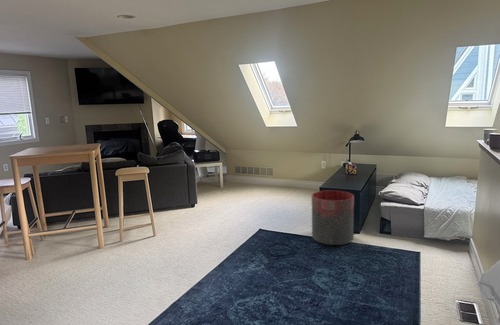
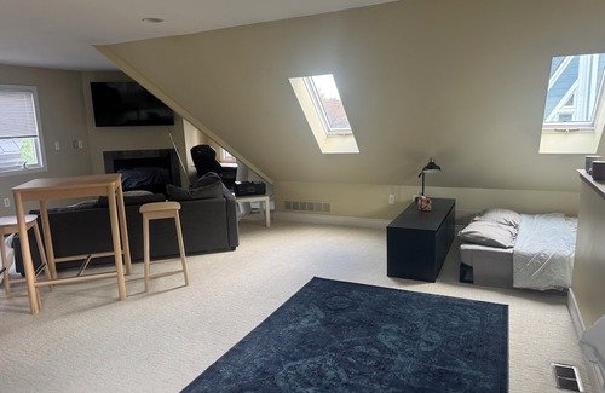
- trash can [311,189,355,246]
